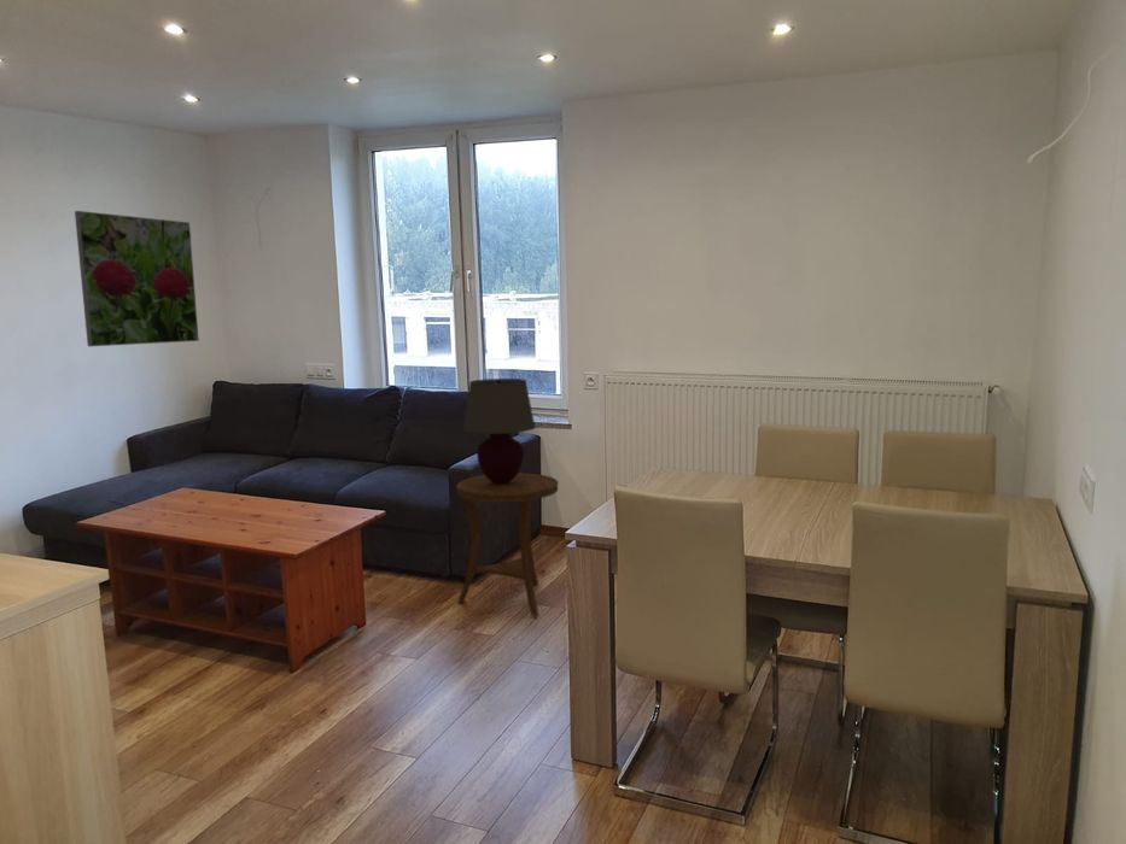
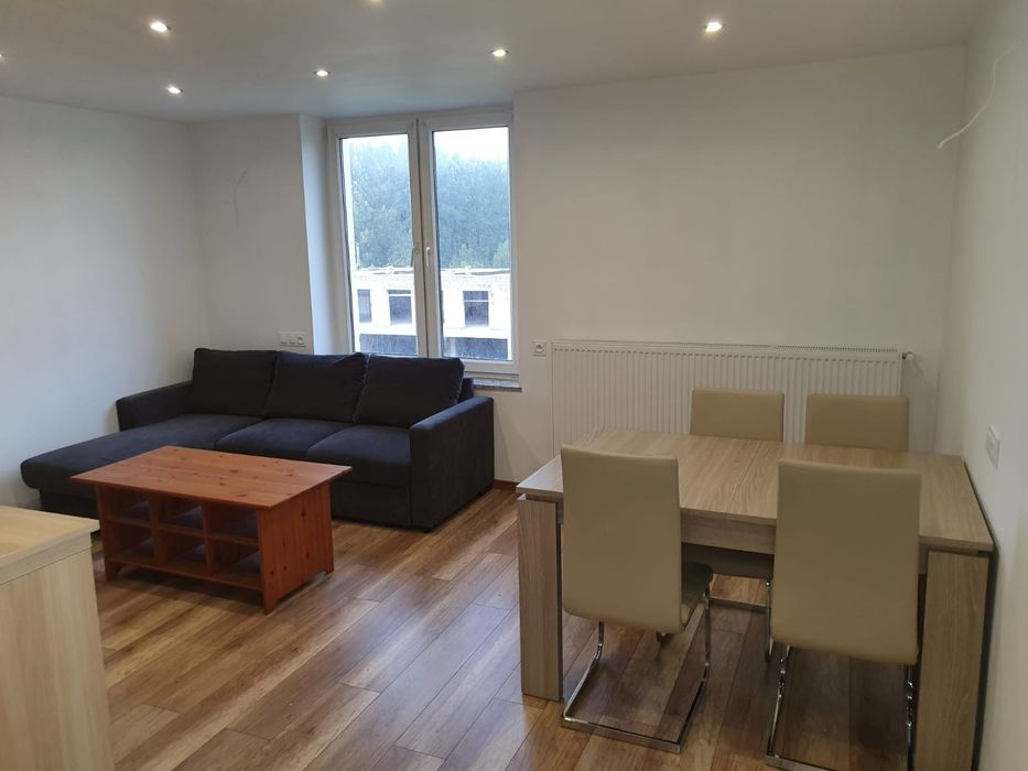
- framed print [74,210,200,347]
- table lamp [462,377,537,483]
- side table [455,471,559,619]
